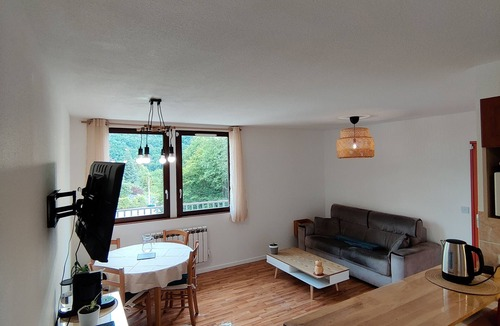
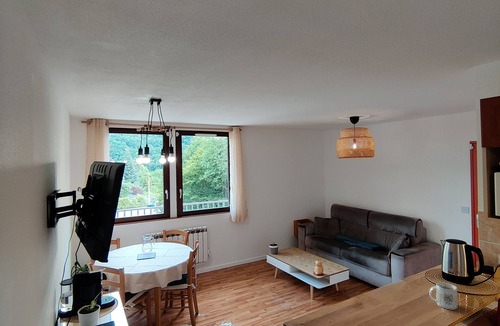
+ mug [428,282,458,310]
